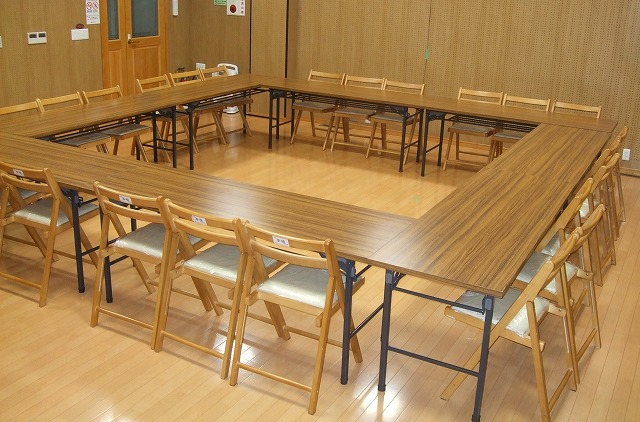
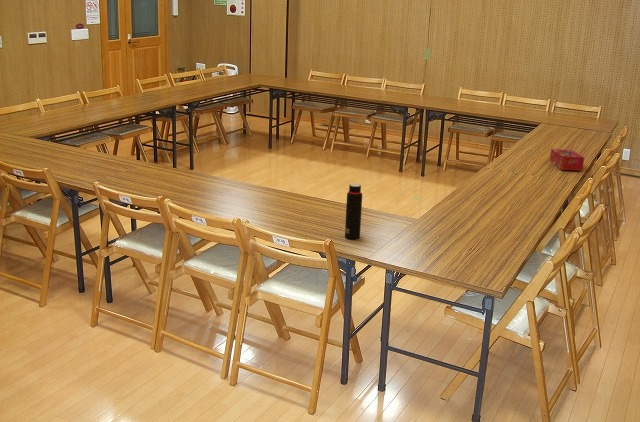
+ water bottle [344,183,363,240]
+ tissue box [549,148,585,172]
